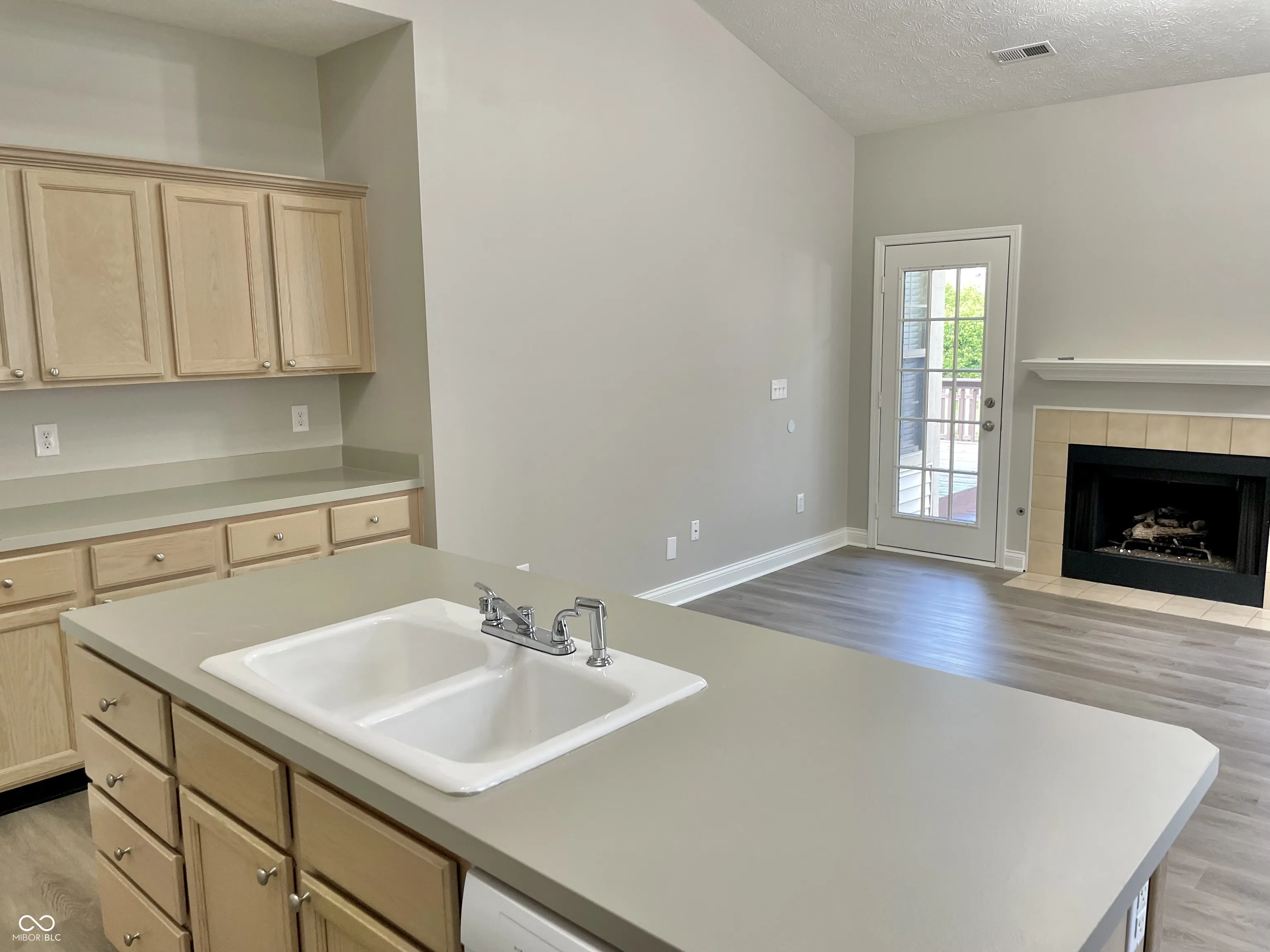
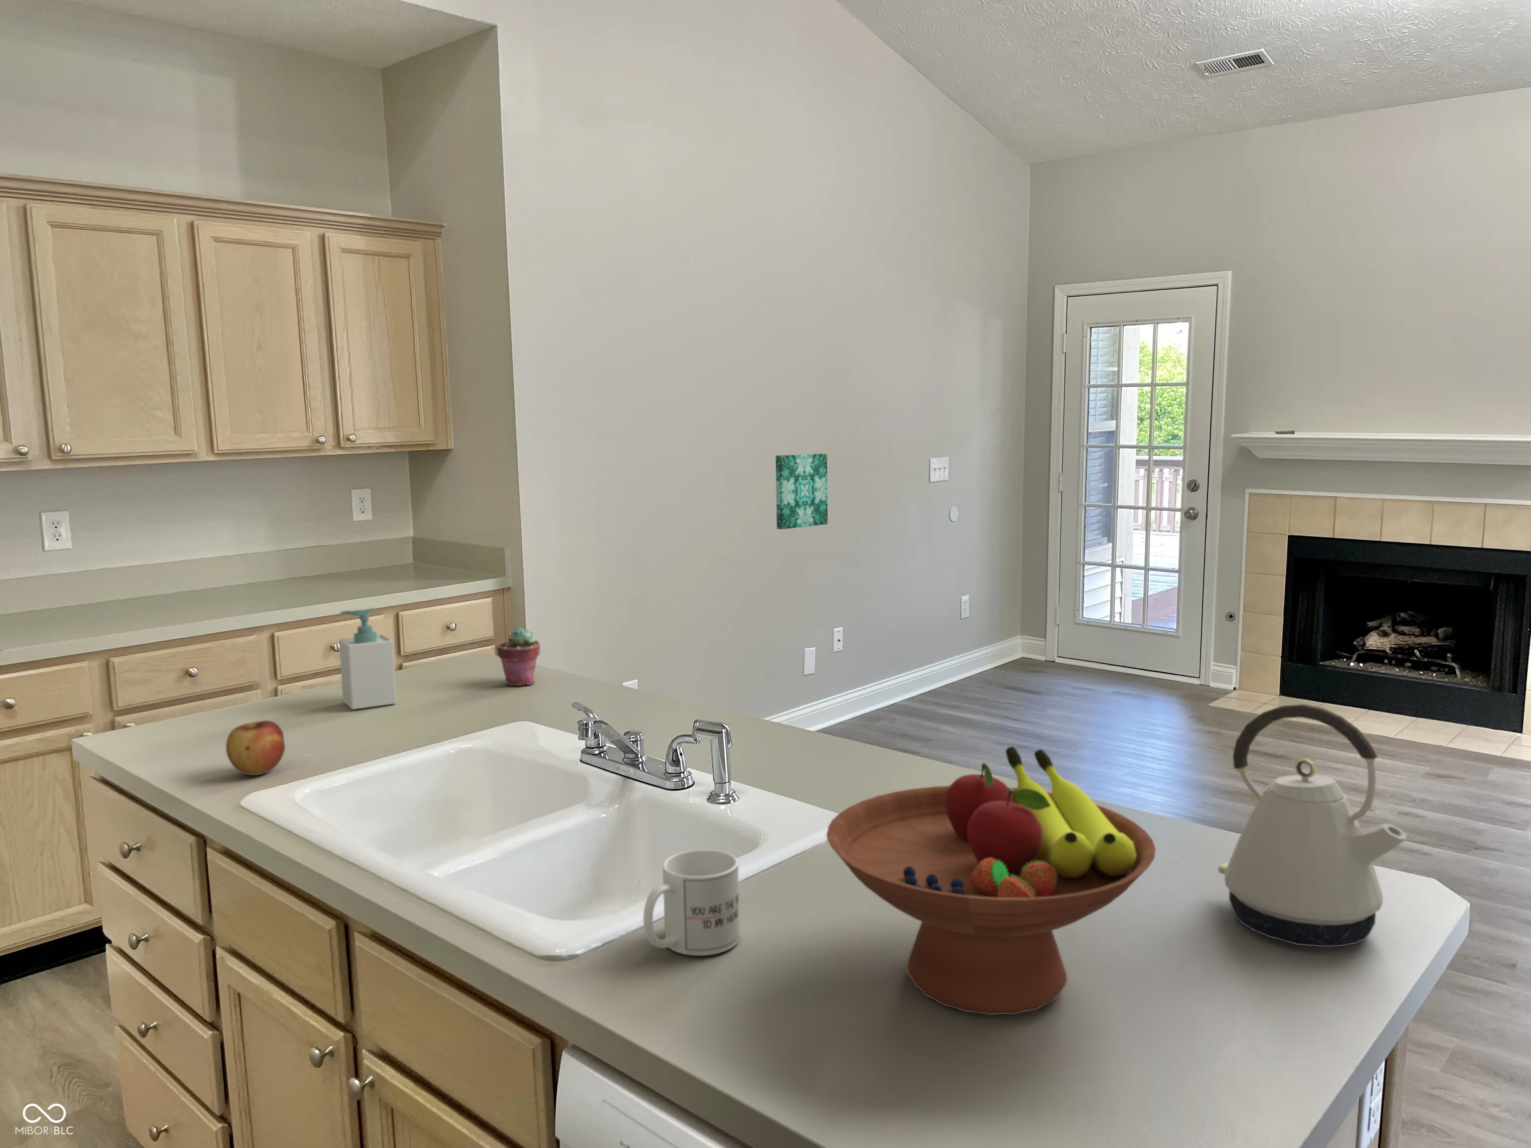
+ fruit bowl [826,746,1156,1015]
+ kettle [1218,703,1407,948]
+ wall art [775,453,828,529]
+ potted succulent [497,627,541,686]
+ mug [643,849,740,956]
+ soap bottle [339,608,397,710]
+ apple [225,720,286,775]
